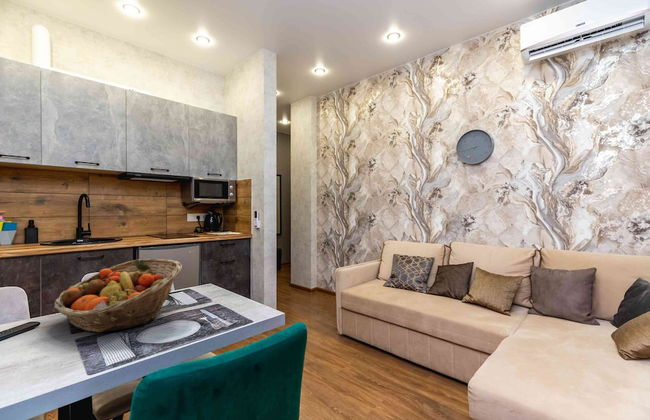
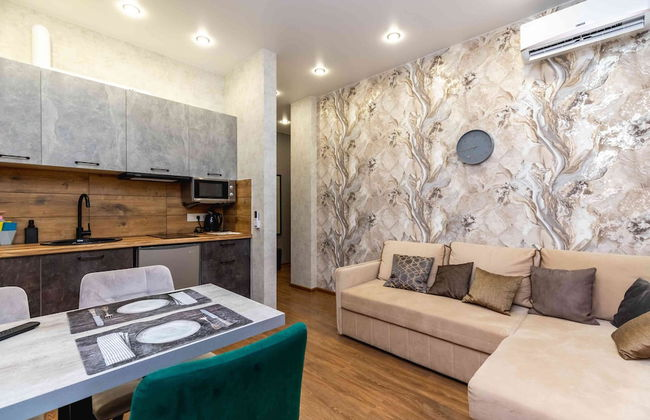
- fruit basket [53,258,183,333]
